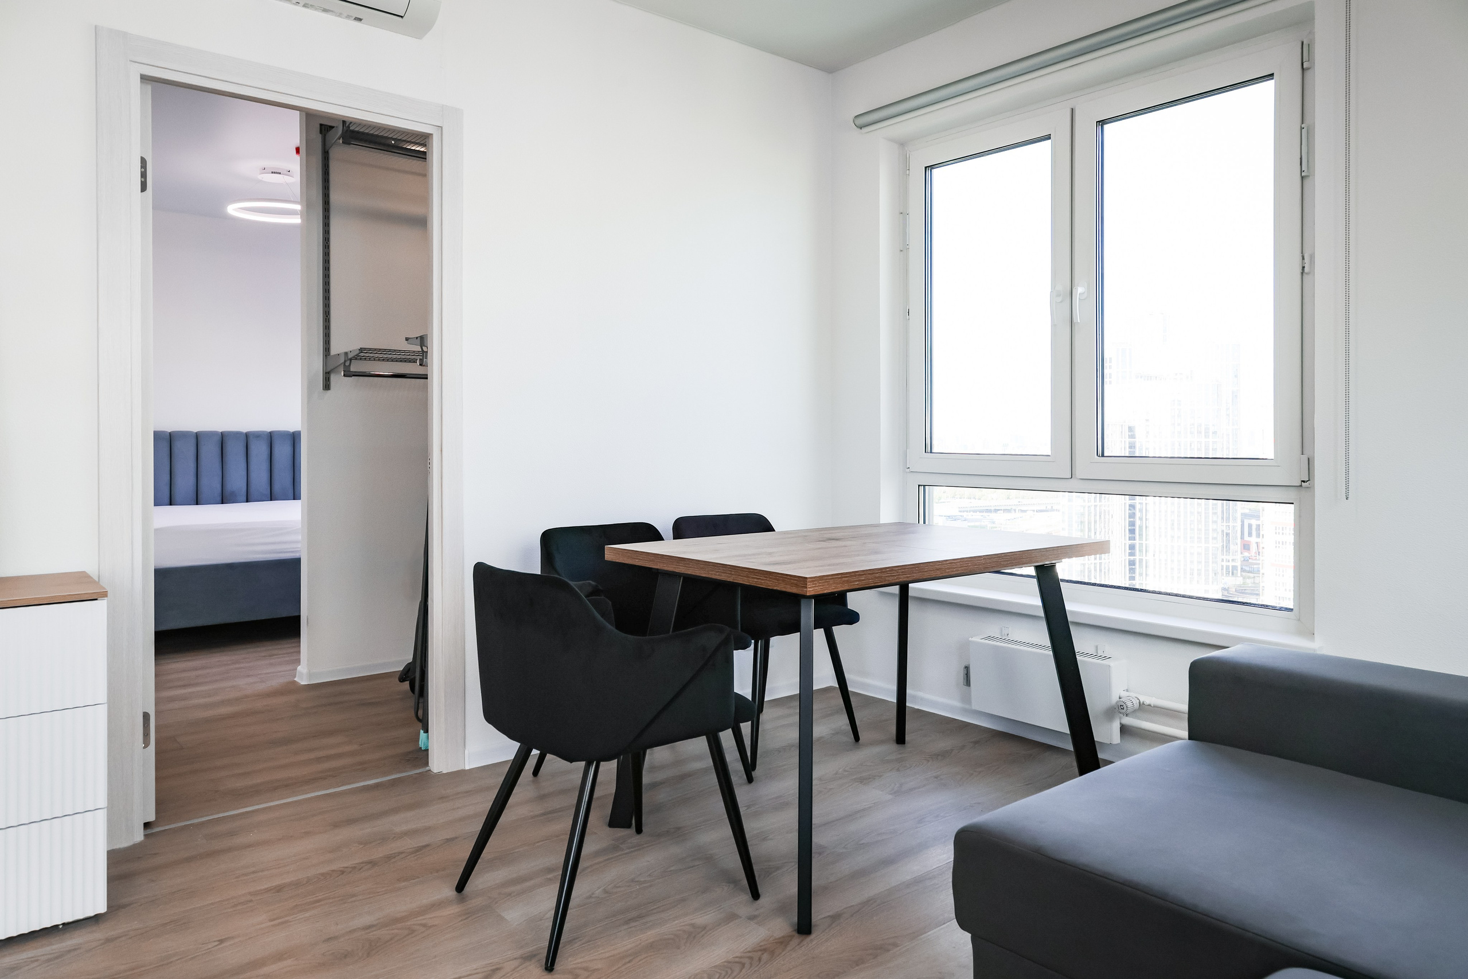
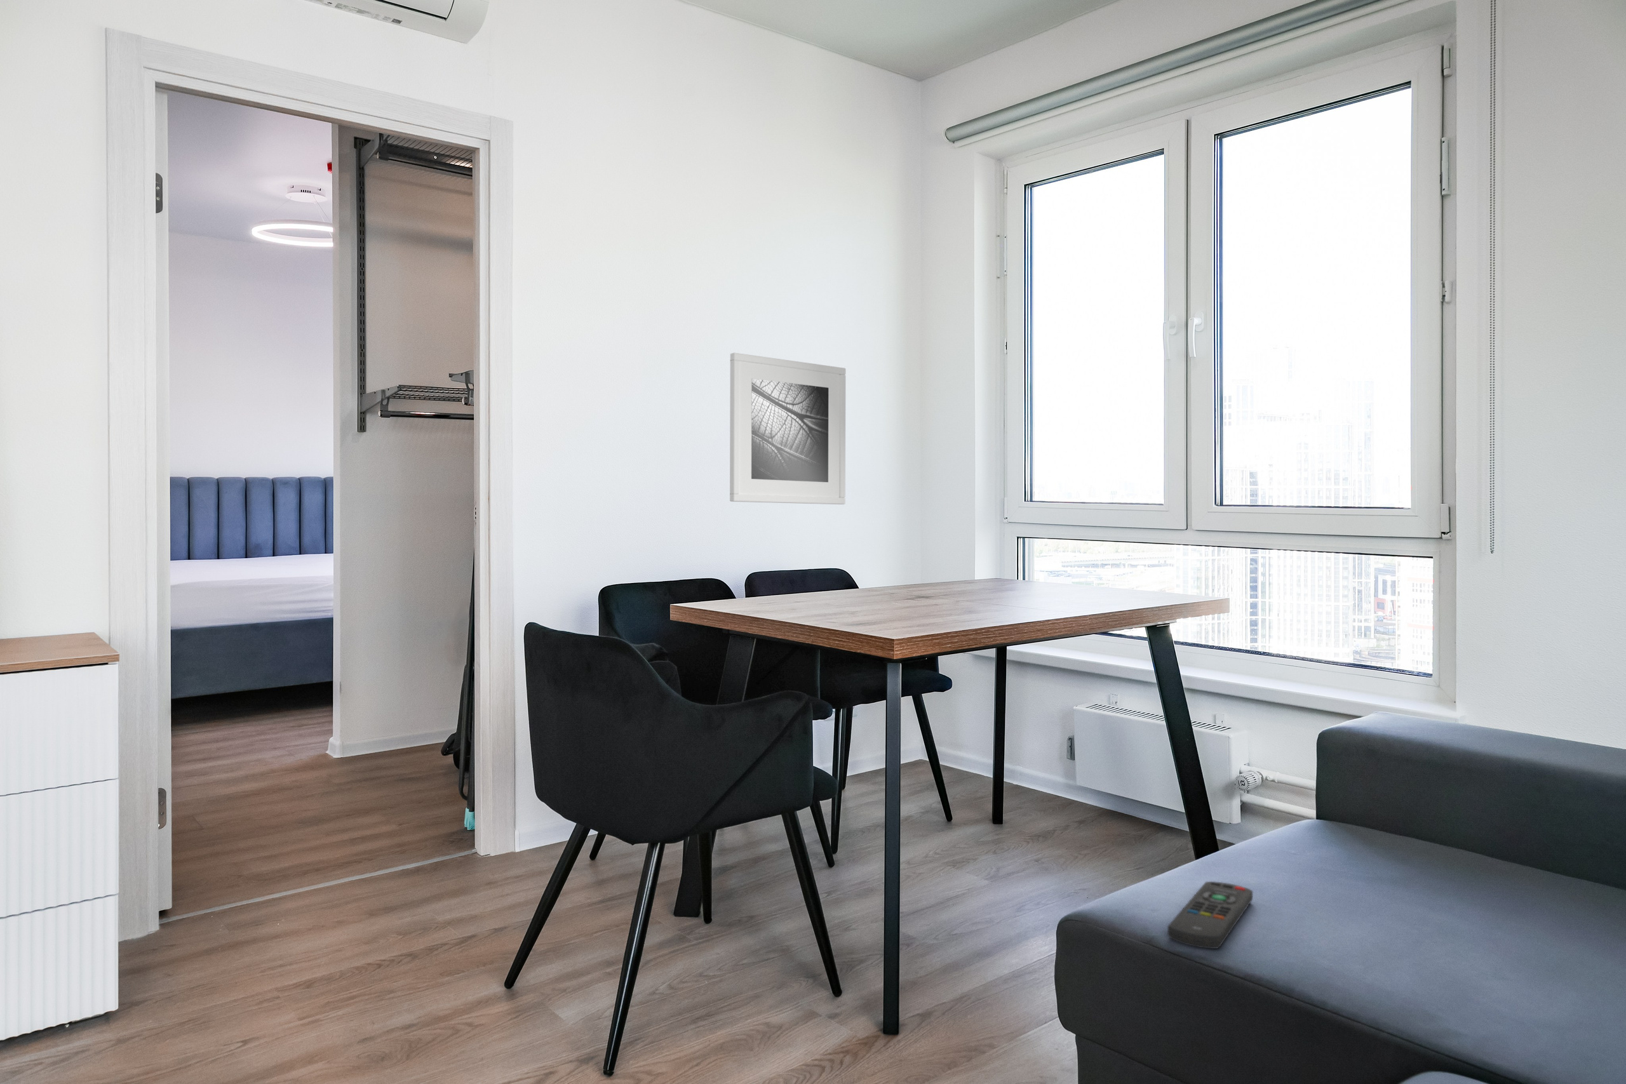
+ remote control [1166,881,1253,950]
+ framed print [730,352,846,504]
